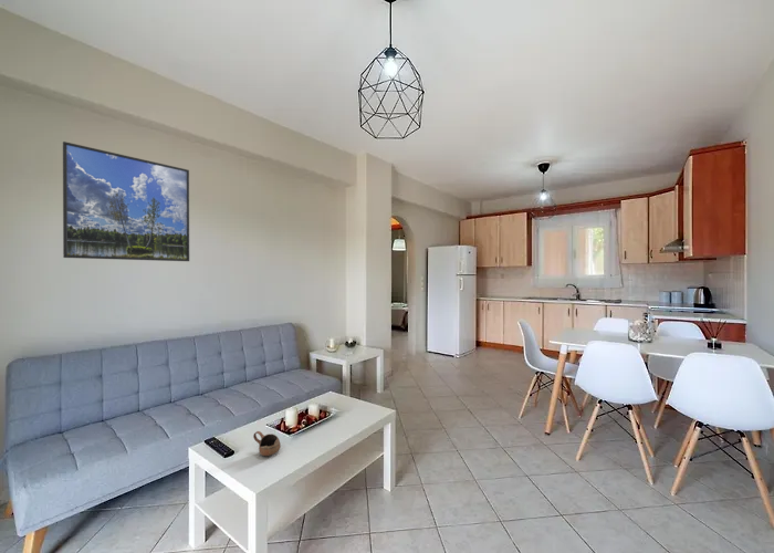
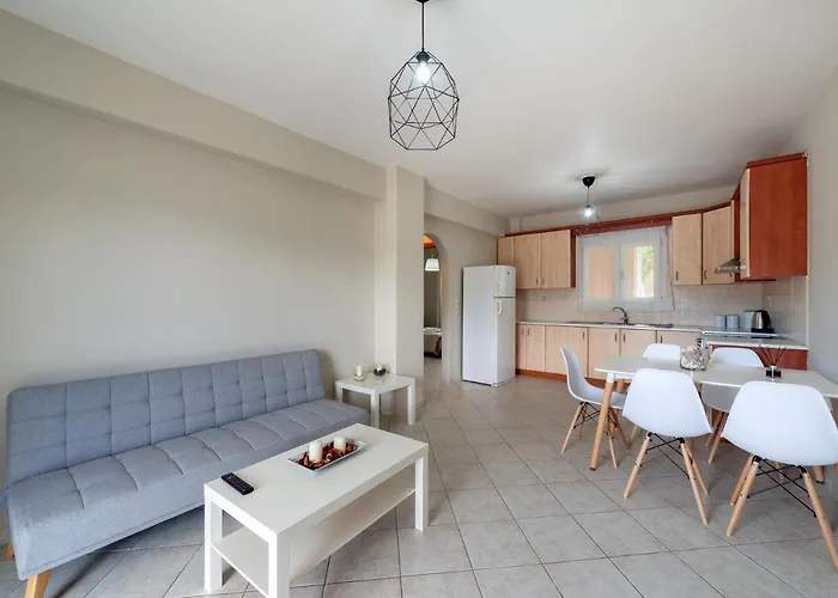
- cup [252,430,282,457]
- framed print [62,140,190,262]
